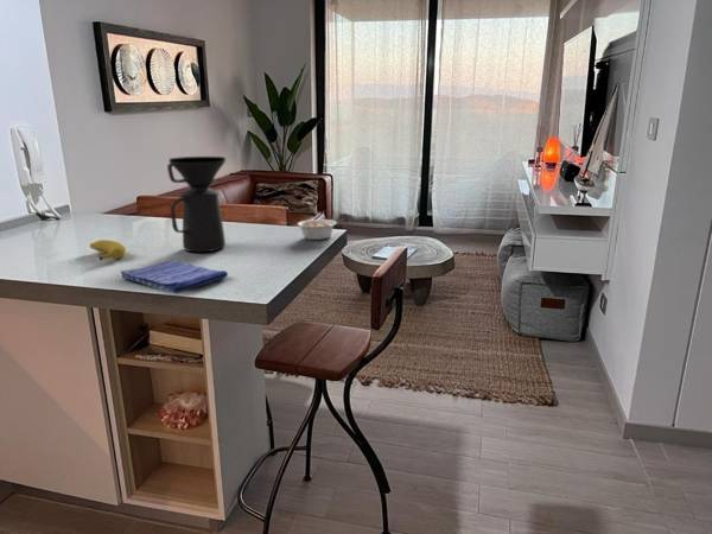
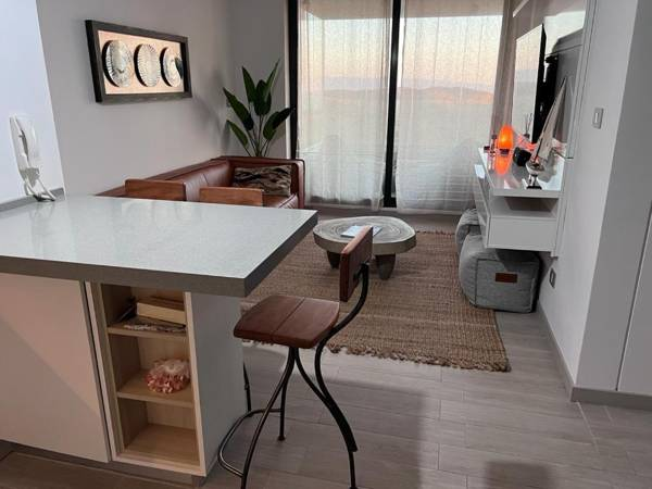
- banana [89,239,127,261]
- legume [297,217,345,241]
- dish towel [120,259,229,294]
- coffee maker [166,155,227,253]
